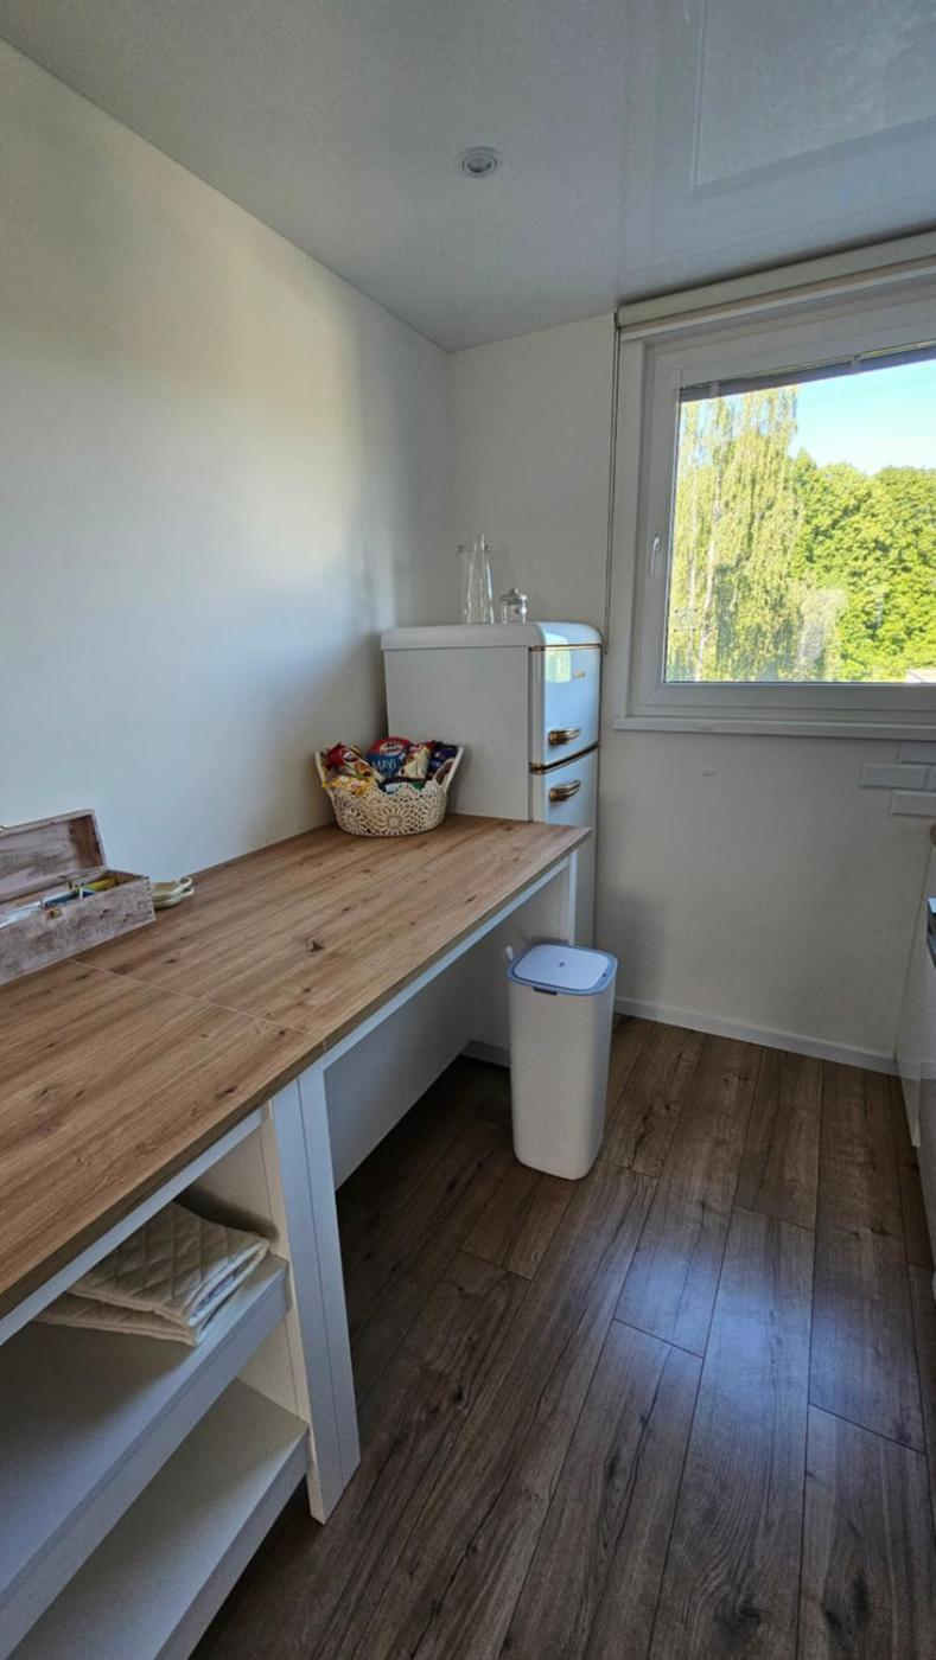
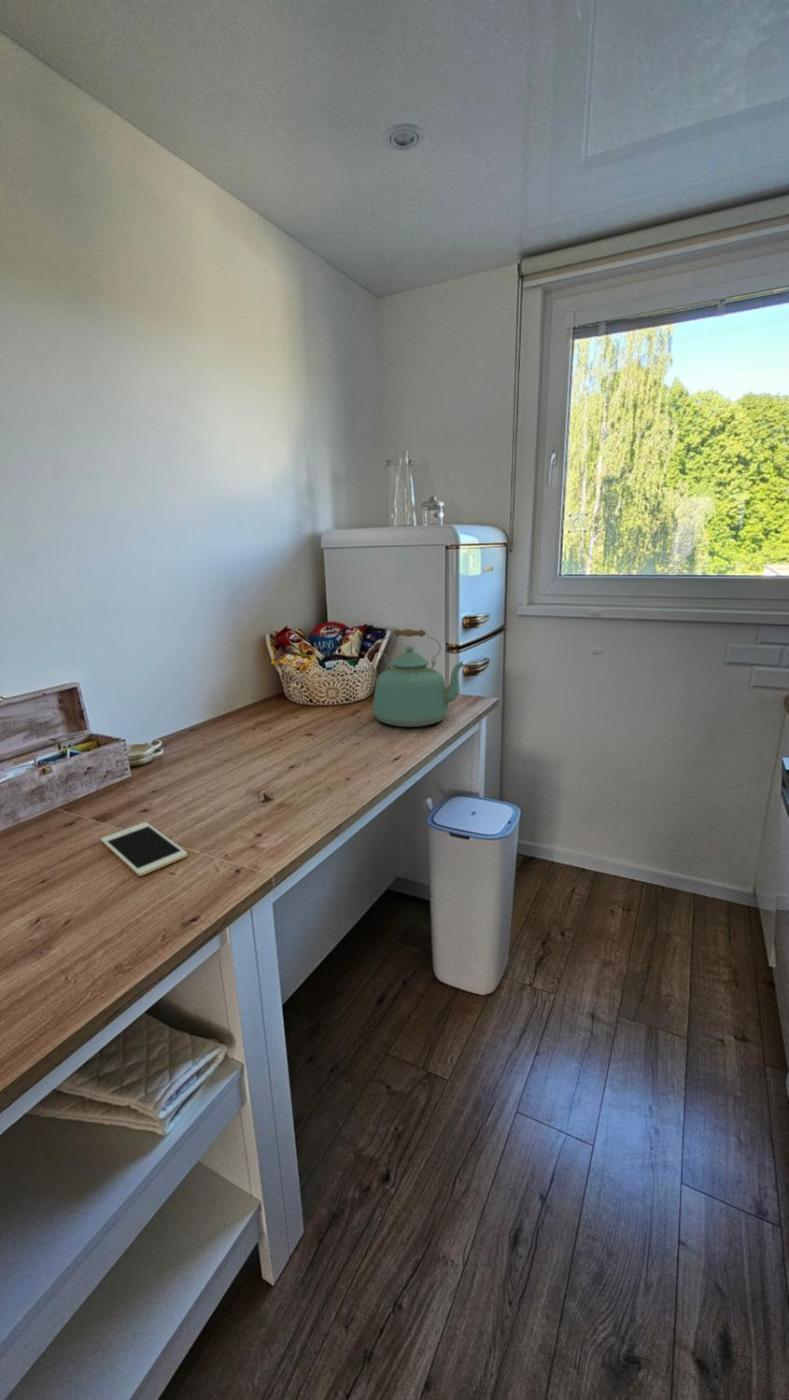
+ cell phone [100,821,188,877]
+ kettle [371,628,466,728]
